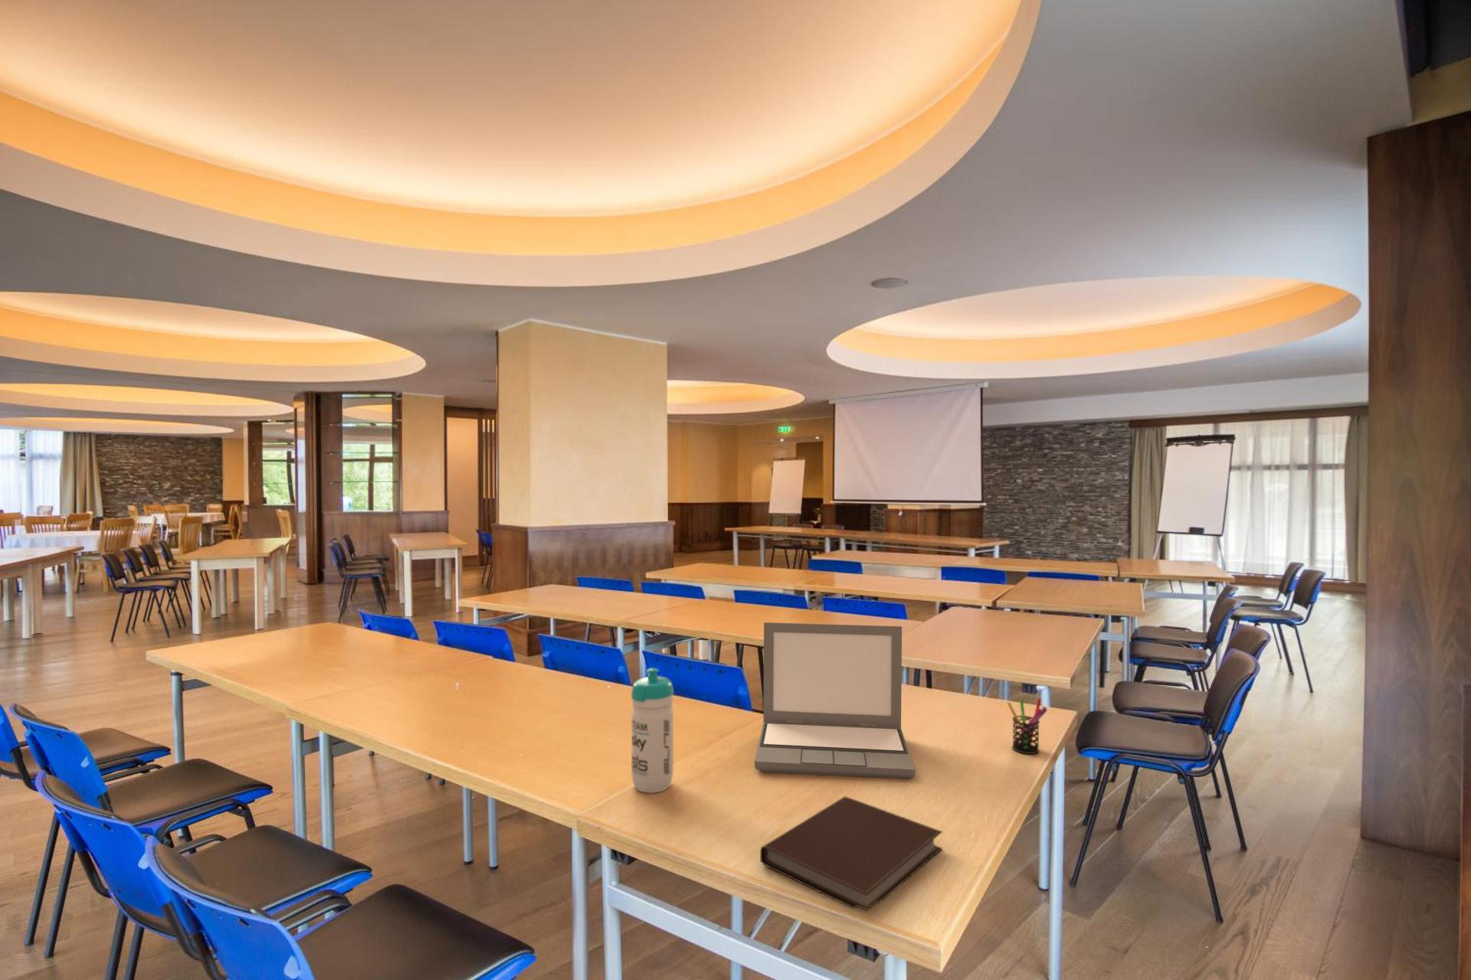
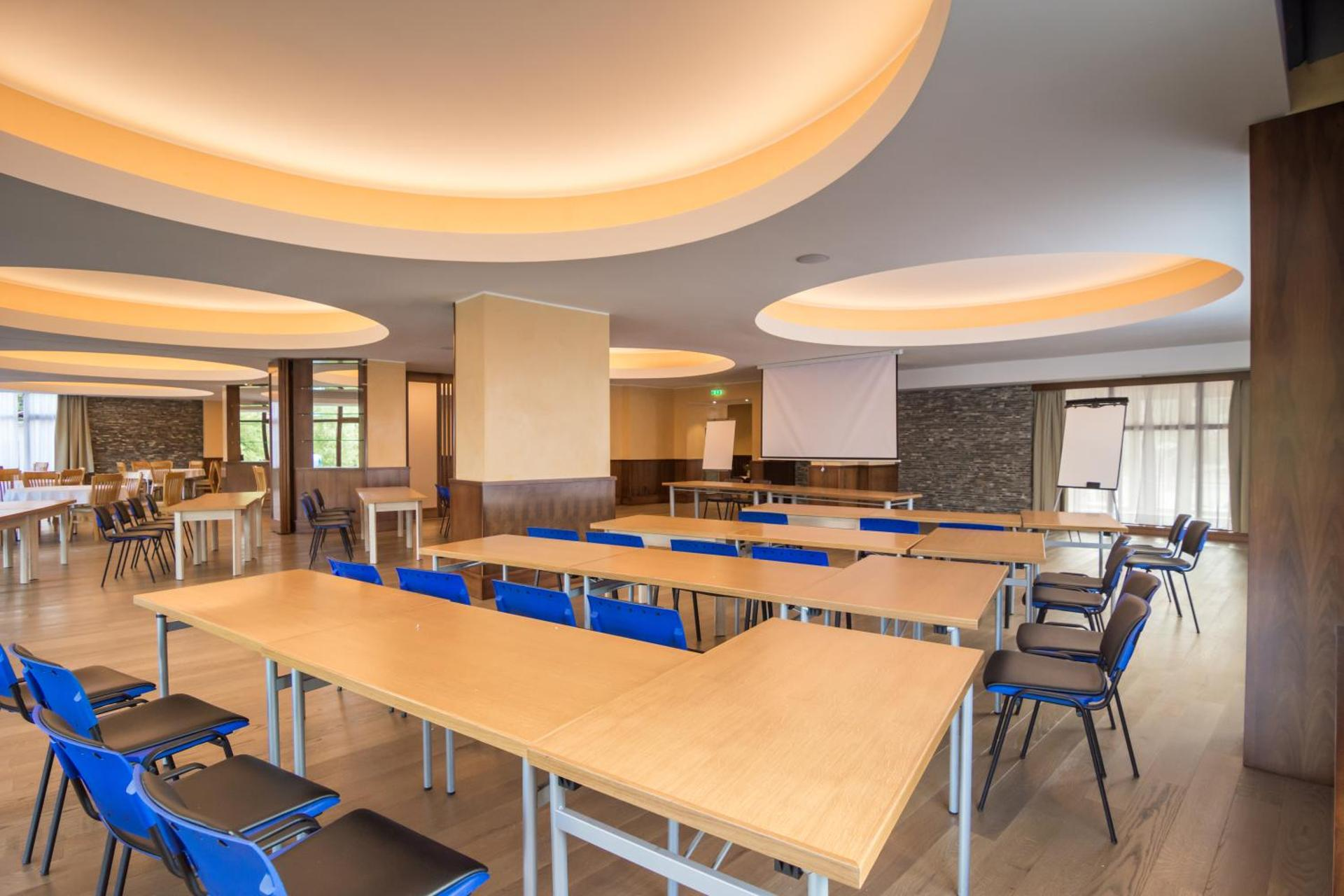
- notebook [760,796,943,911]
- pen holder [1006,698,1049,755]
- laptop [754,621,916,780]
- water bottle [630,667,674,794]
